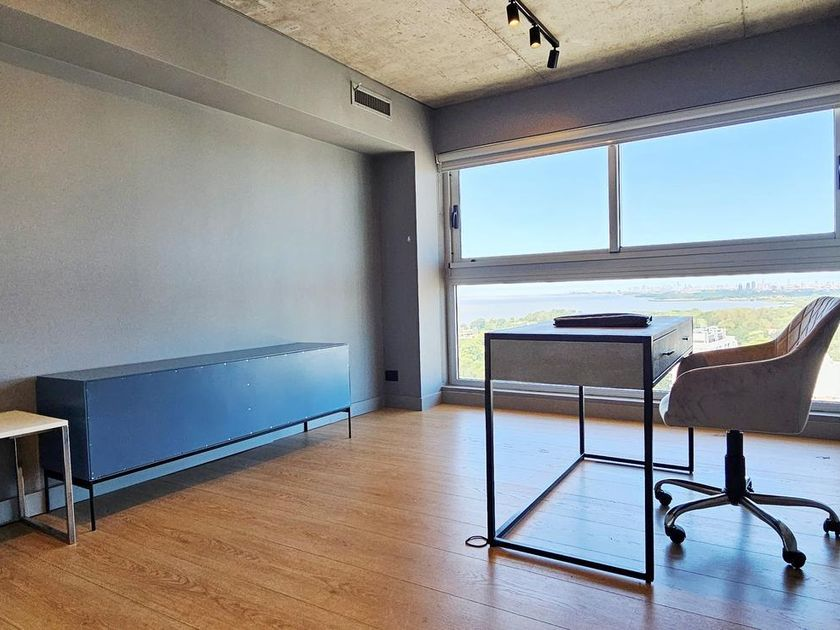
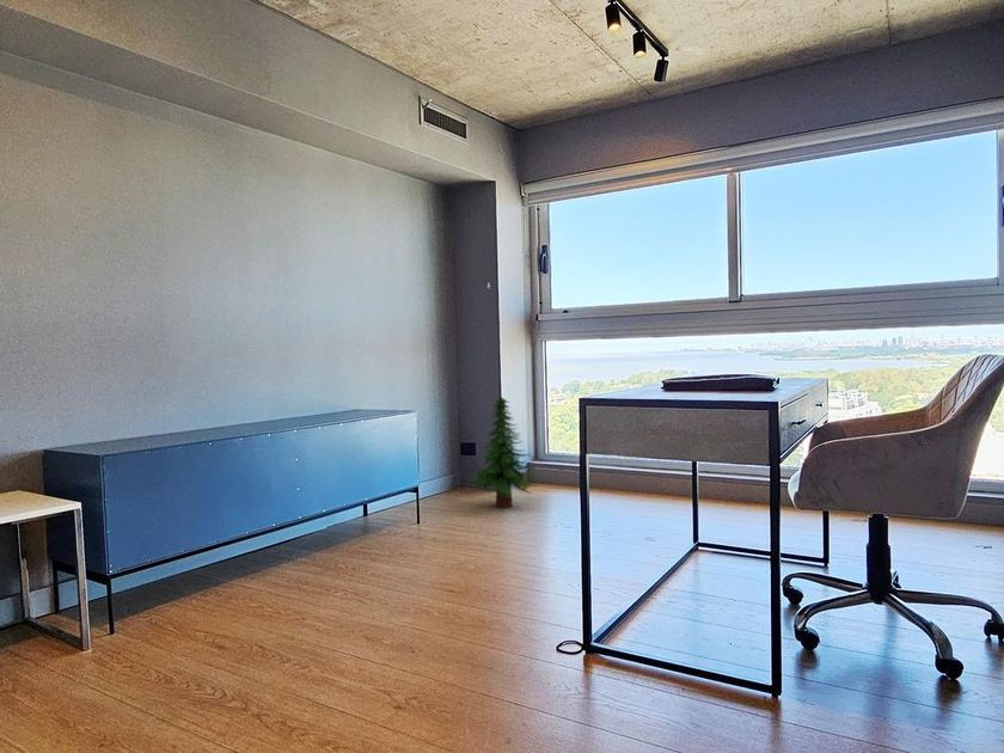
+ tree [466,396,539,509]
